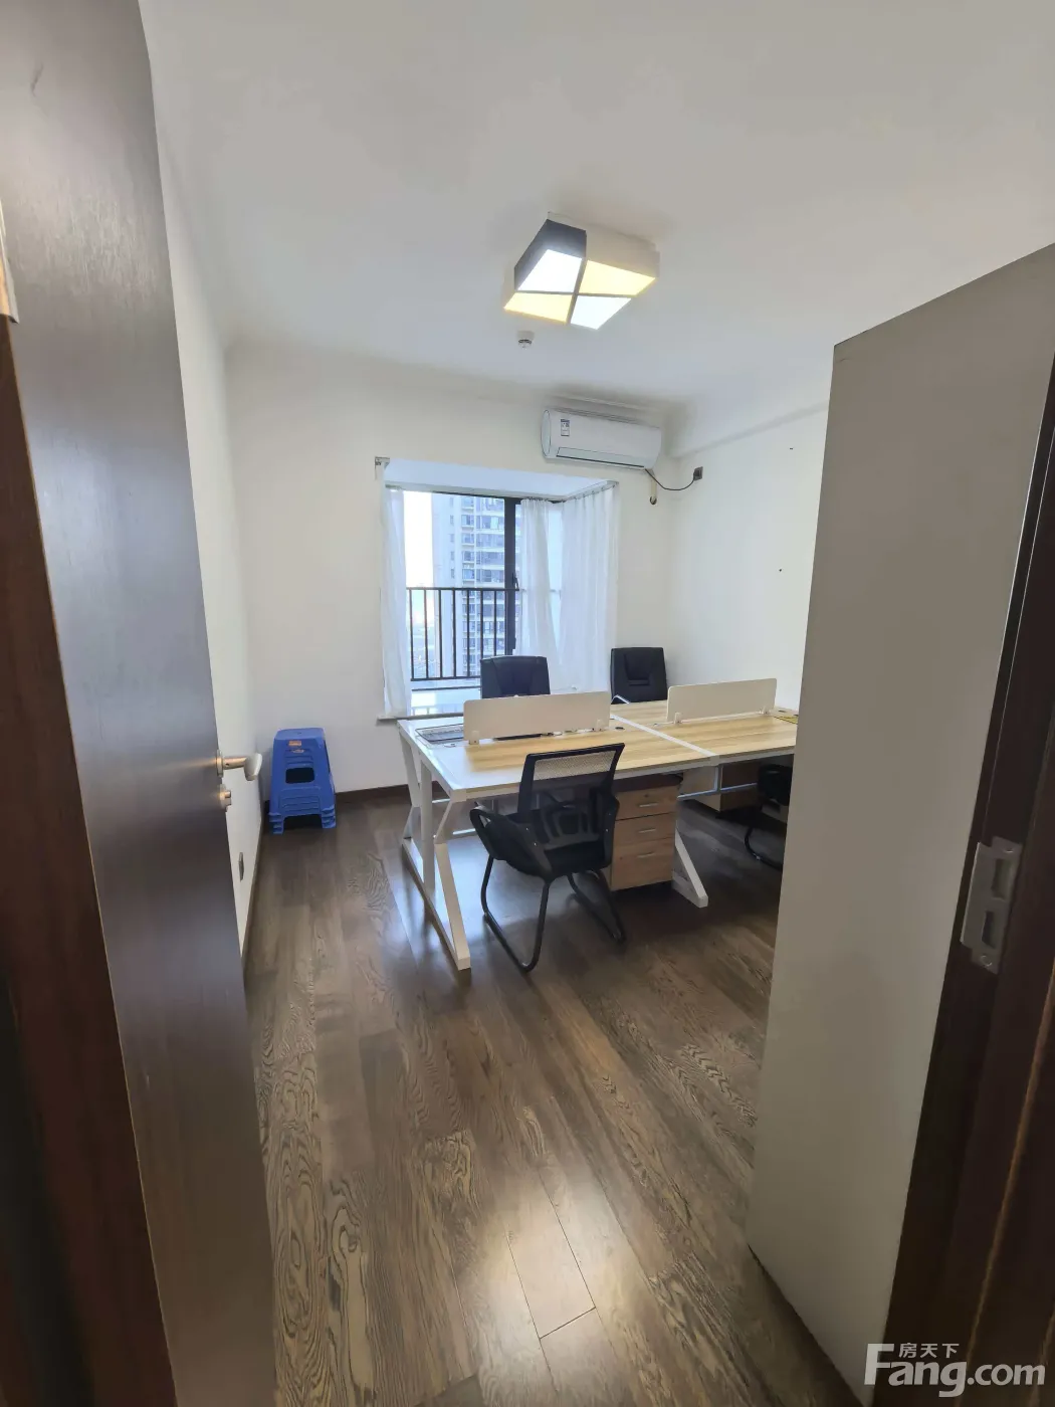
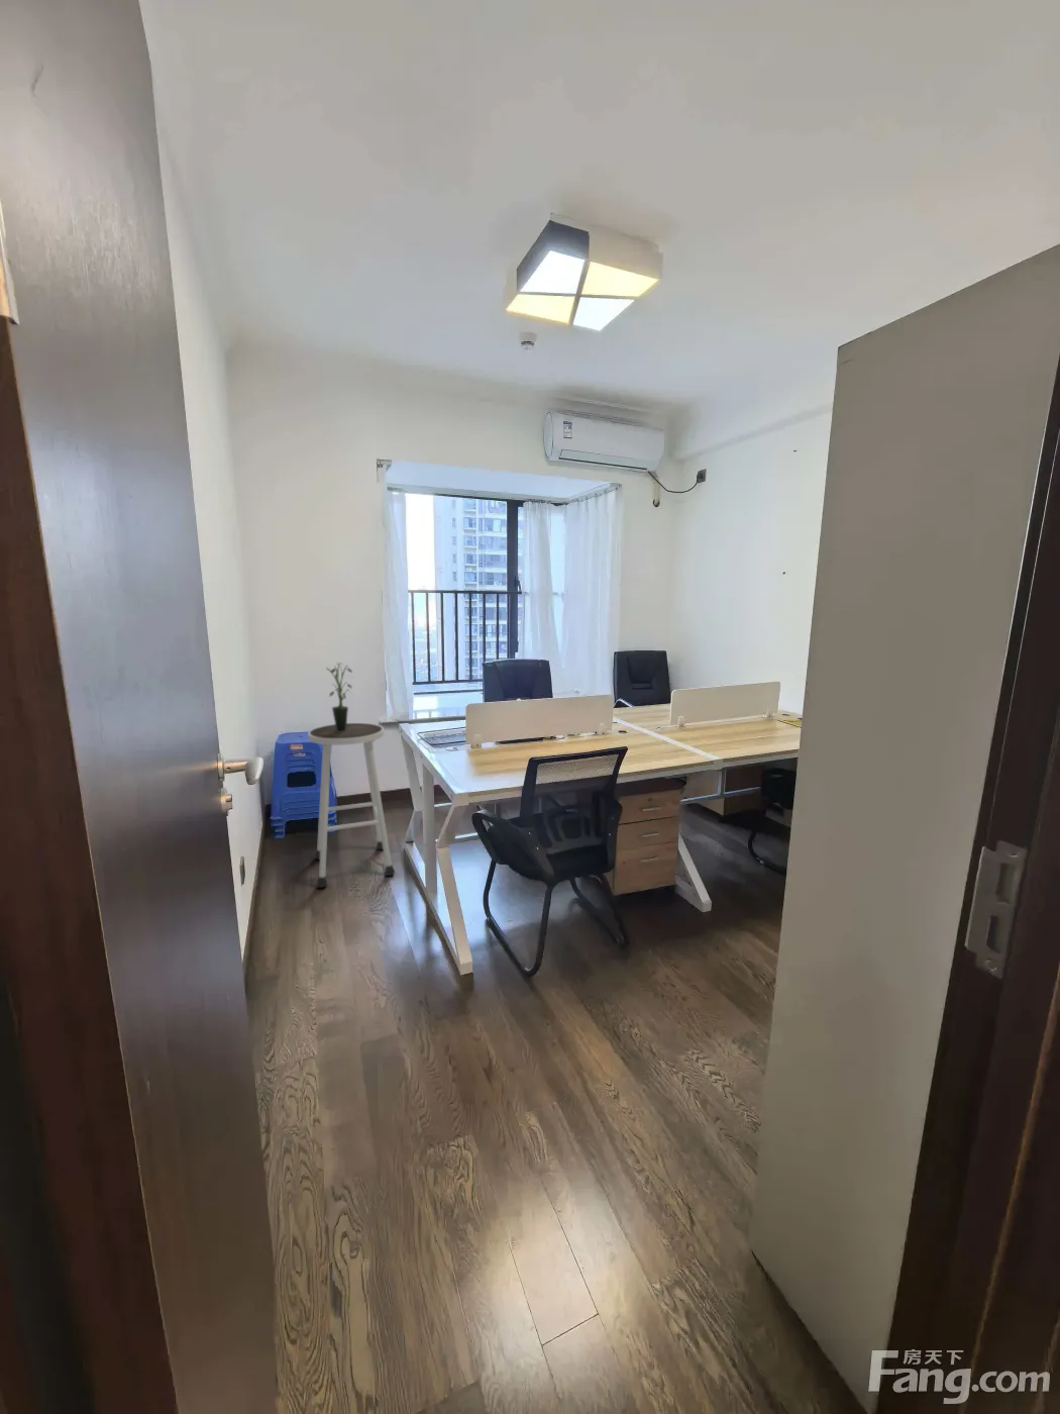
+ stool [307,723,395,888]
+ potted plant [325,661,353,733]
